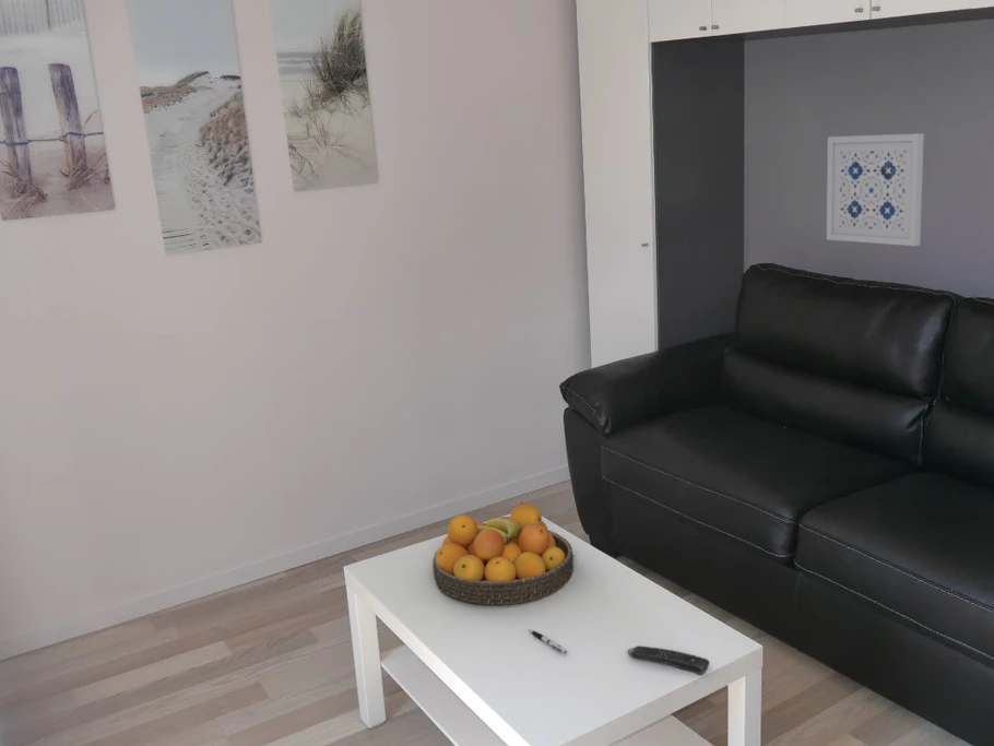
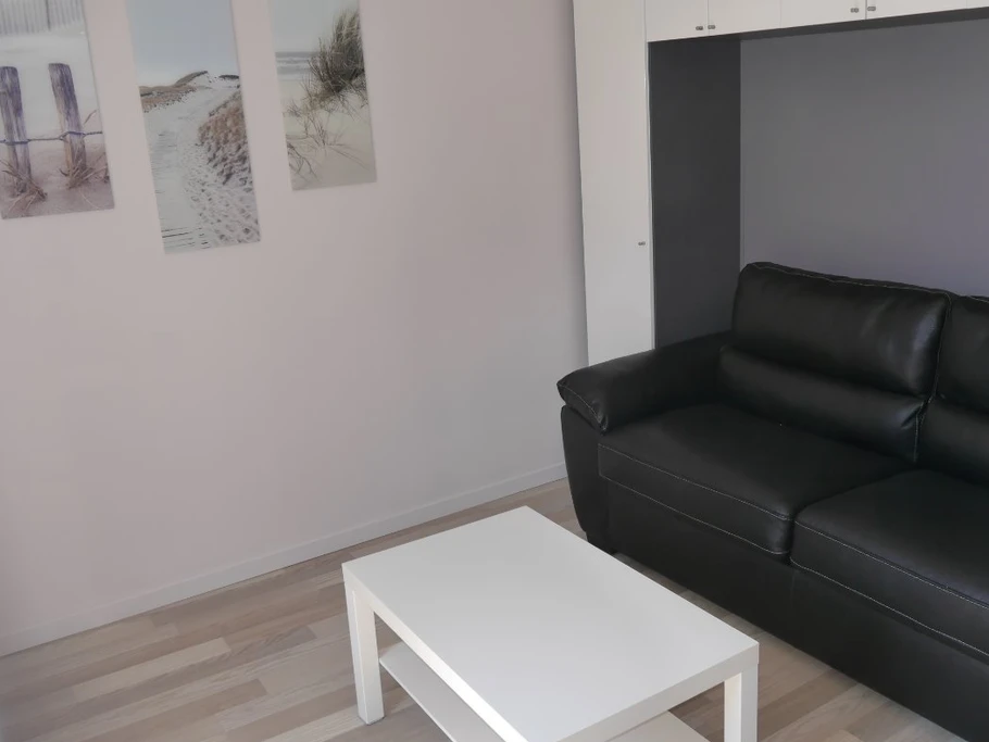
- remote control [627,644,710,676]
- fruit bowl [433,501,575,606]
- wall art [826,132,925,247]
- pen [528,628,568,654]
